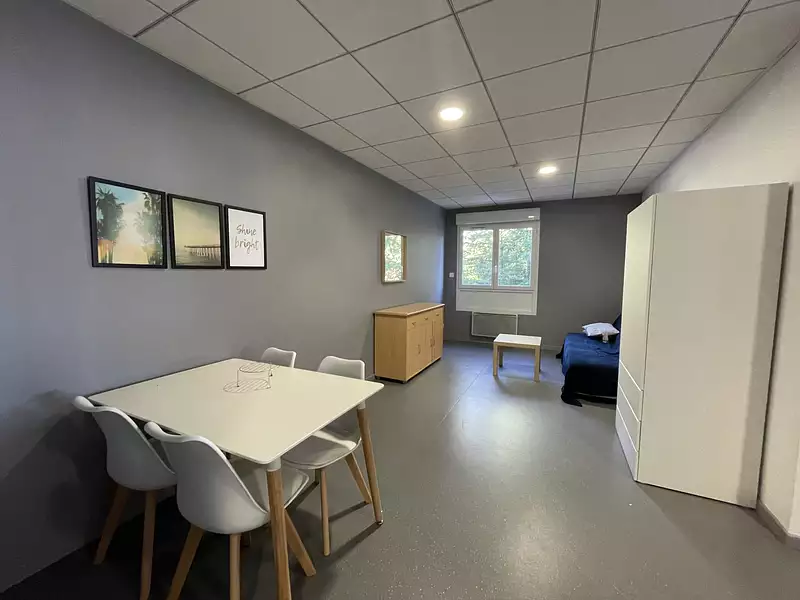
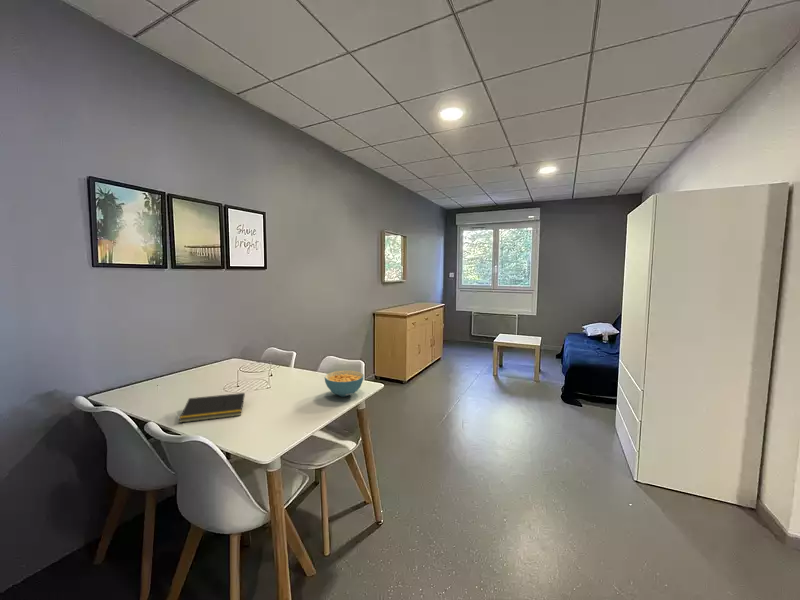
+ notepad [178,392,246,424]
+ cereal bowl [324,369,365,397]
